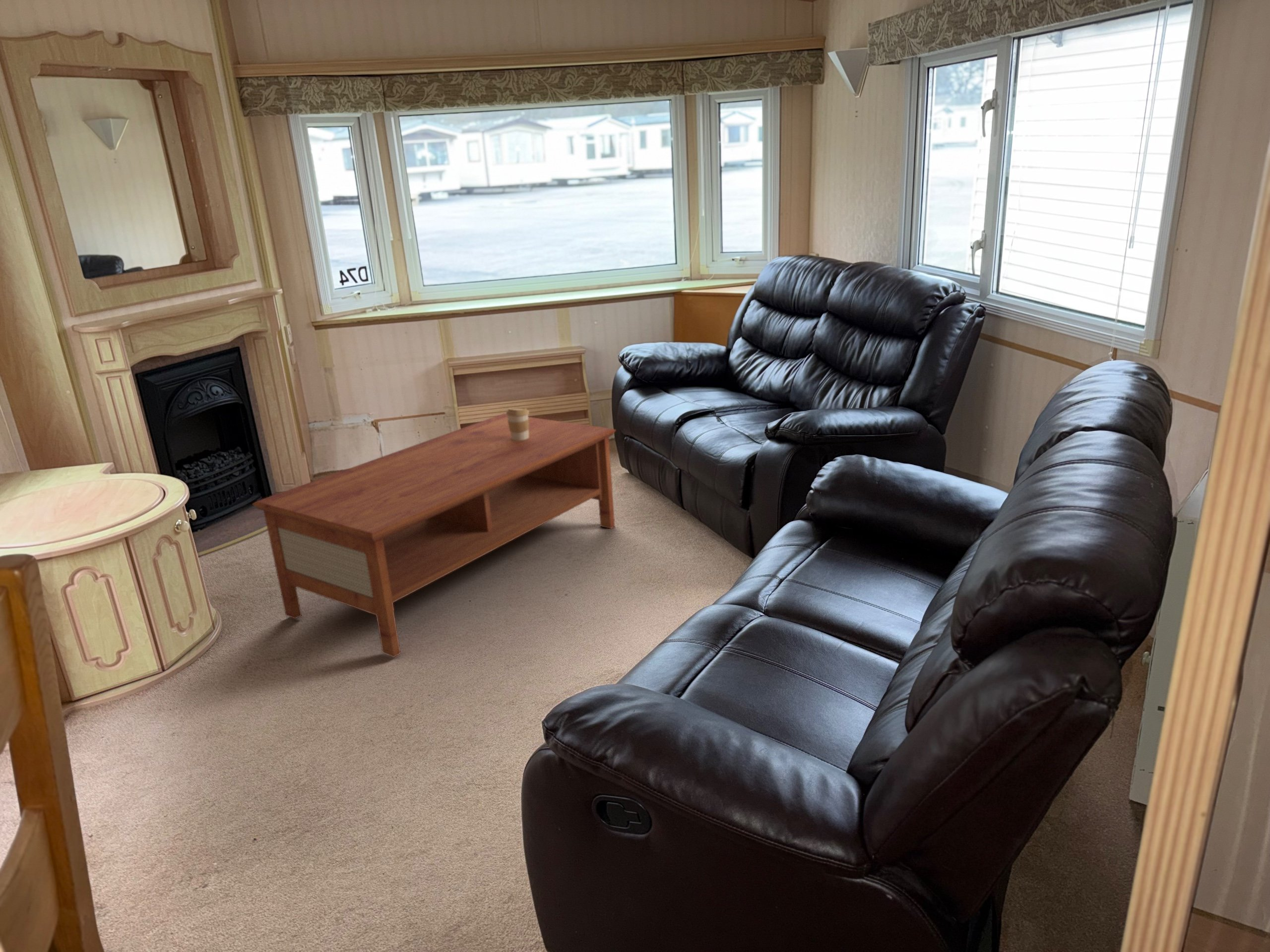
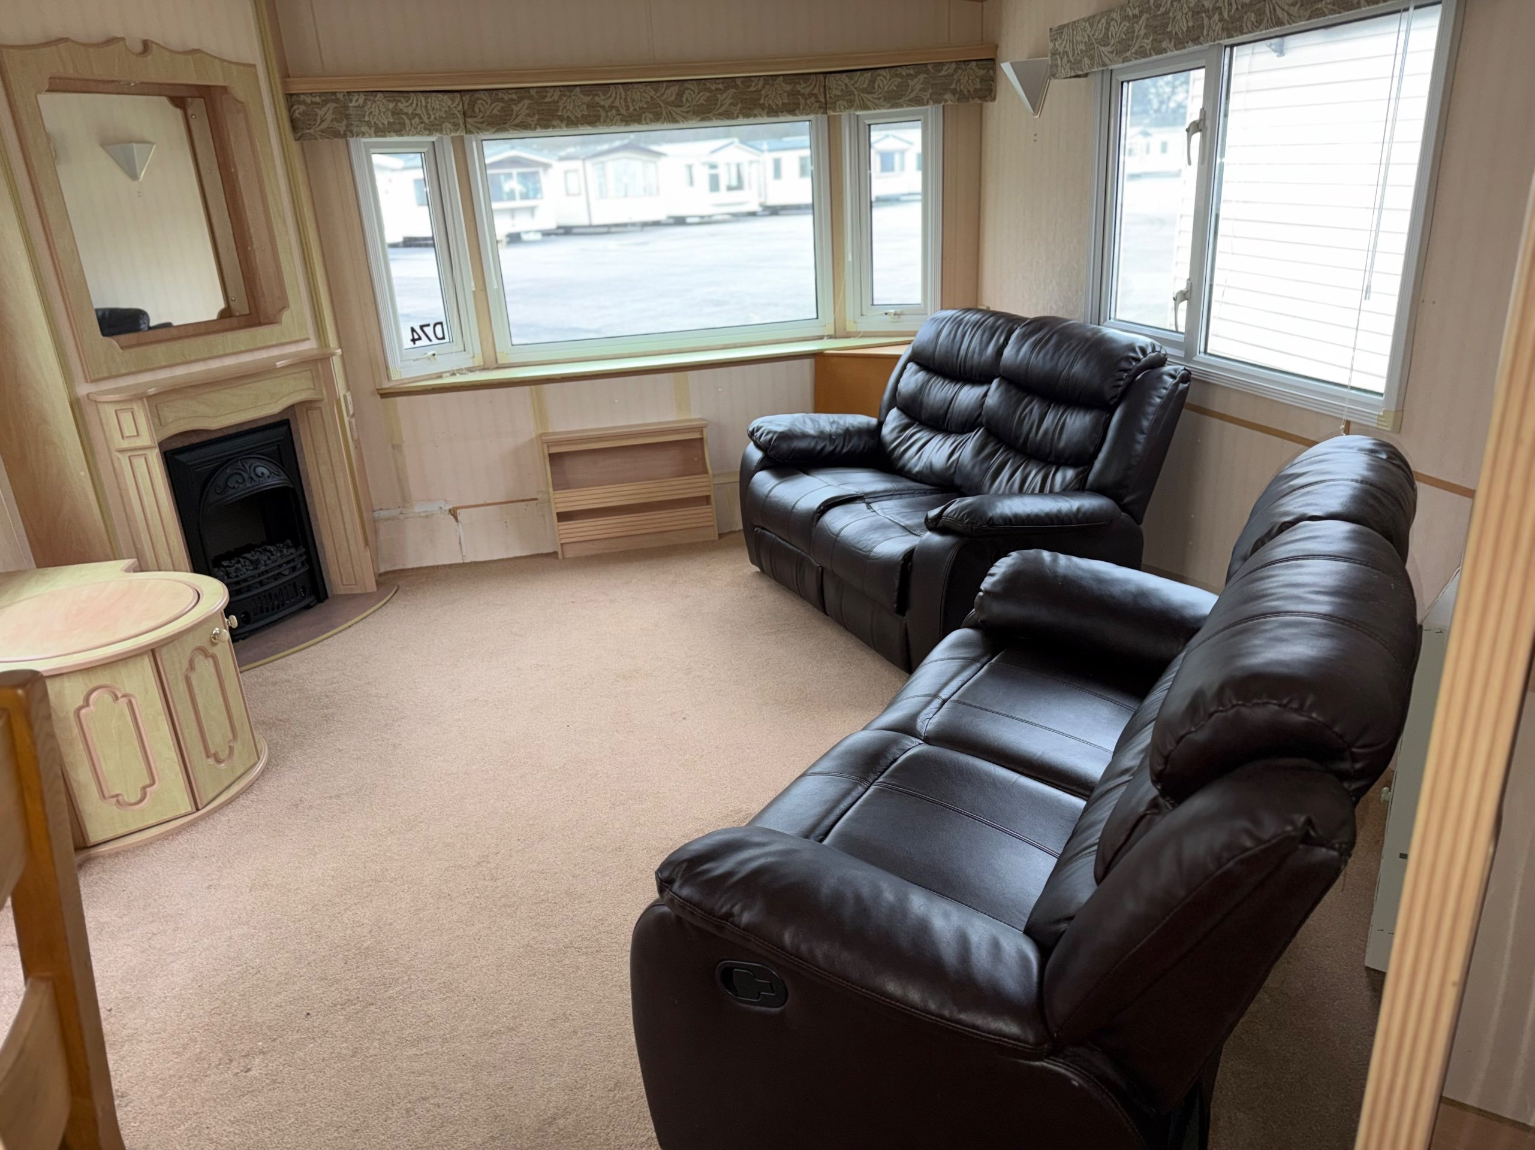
- coffee table [252,413,617,658]
- coffee cup [506,407,530,440]
